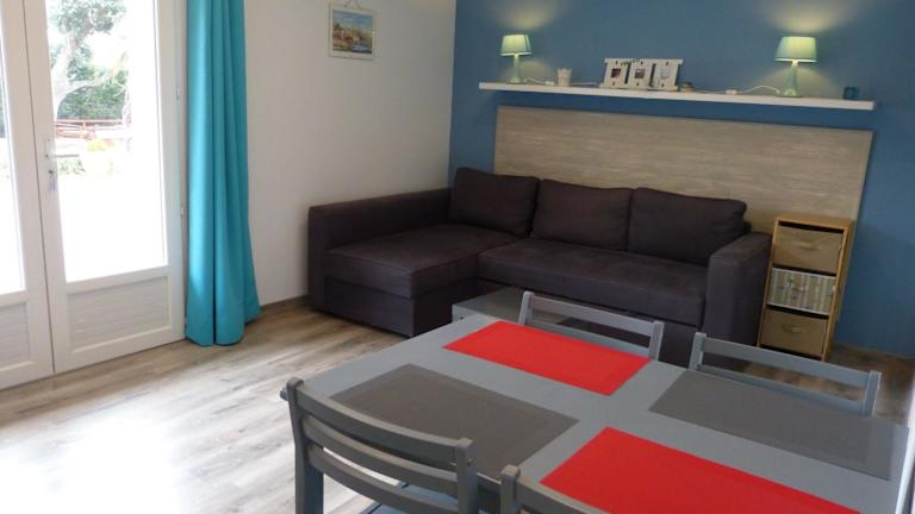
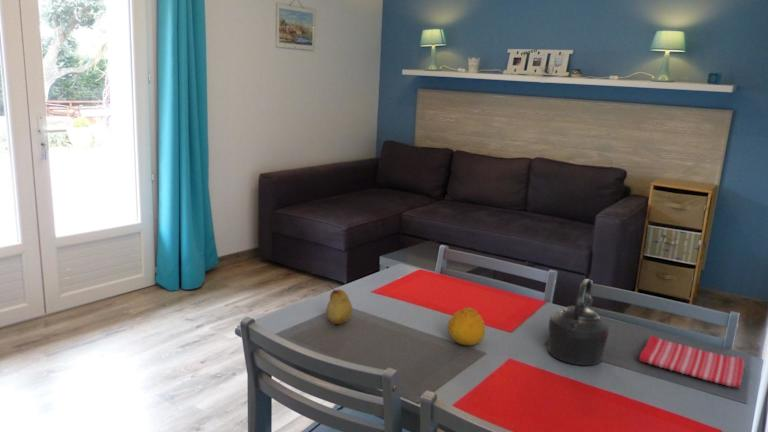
+ kettle [547,278,610,366]
+ fruit [326,284,353,325]
+ dish towel [638,335,746,389]
+ fruit [447,306,486,346]
